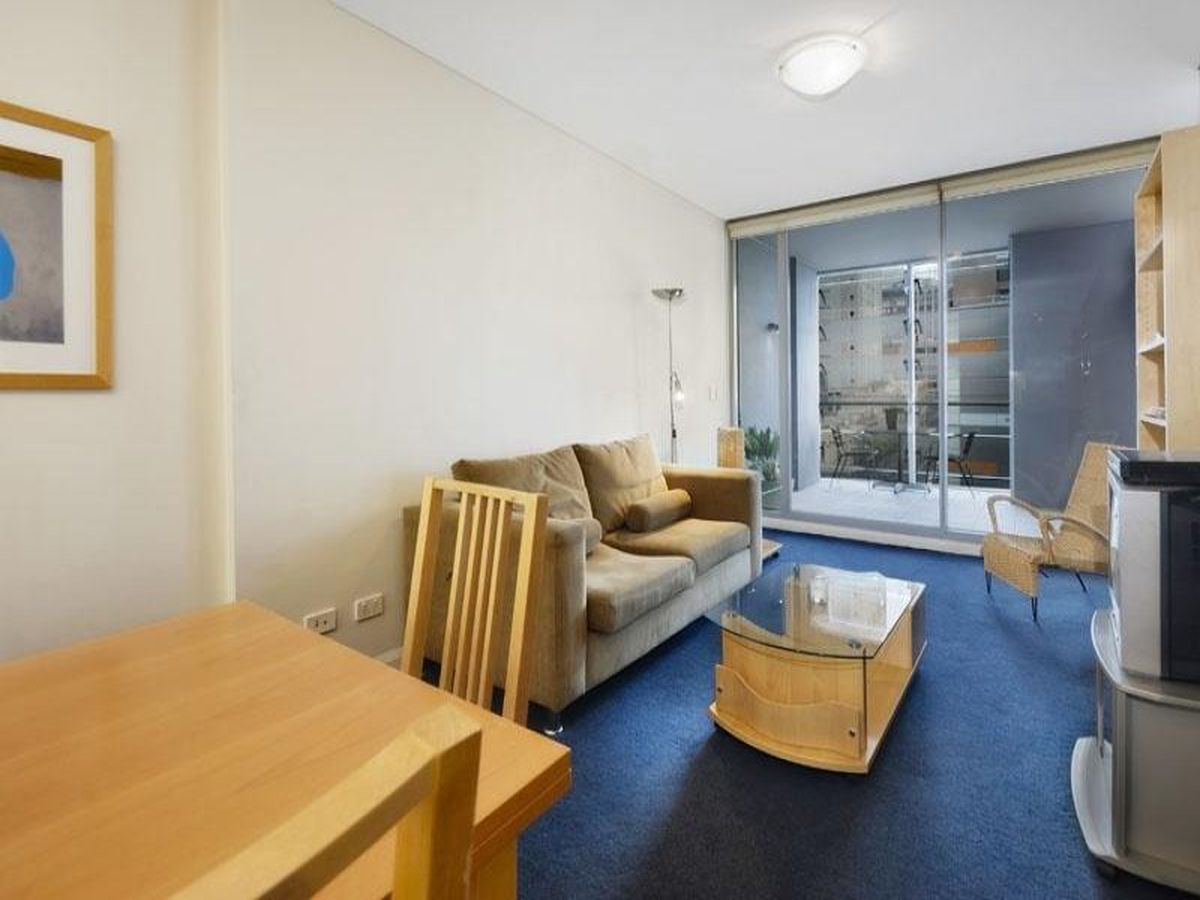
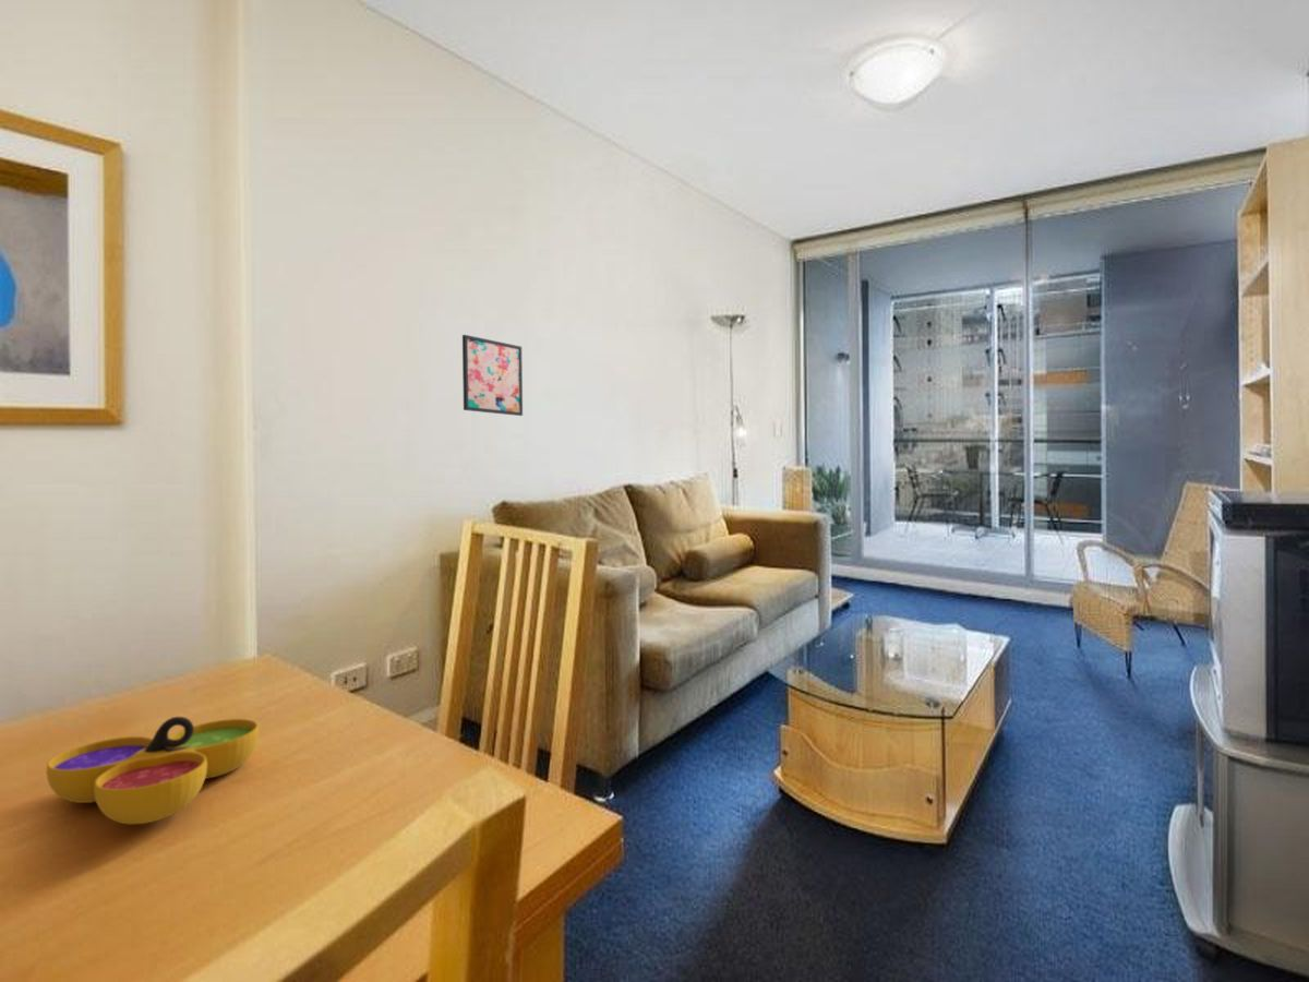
+ wall art [461,334,524,417]
+ decorative bowl [46,716,260,825]
